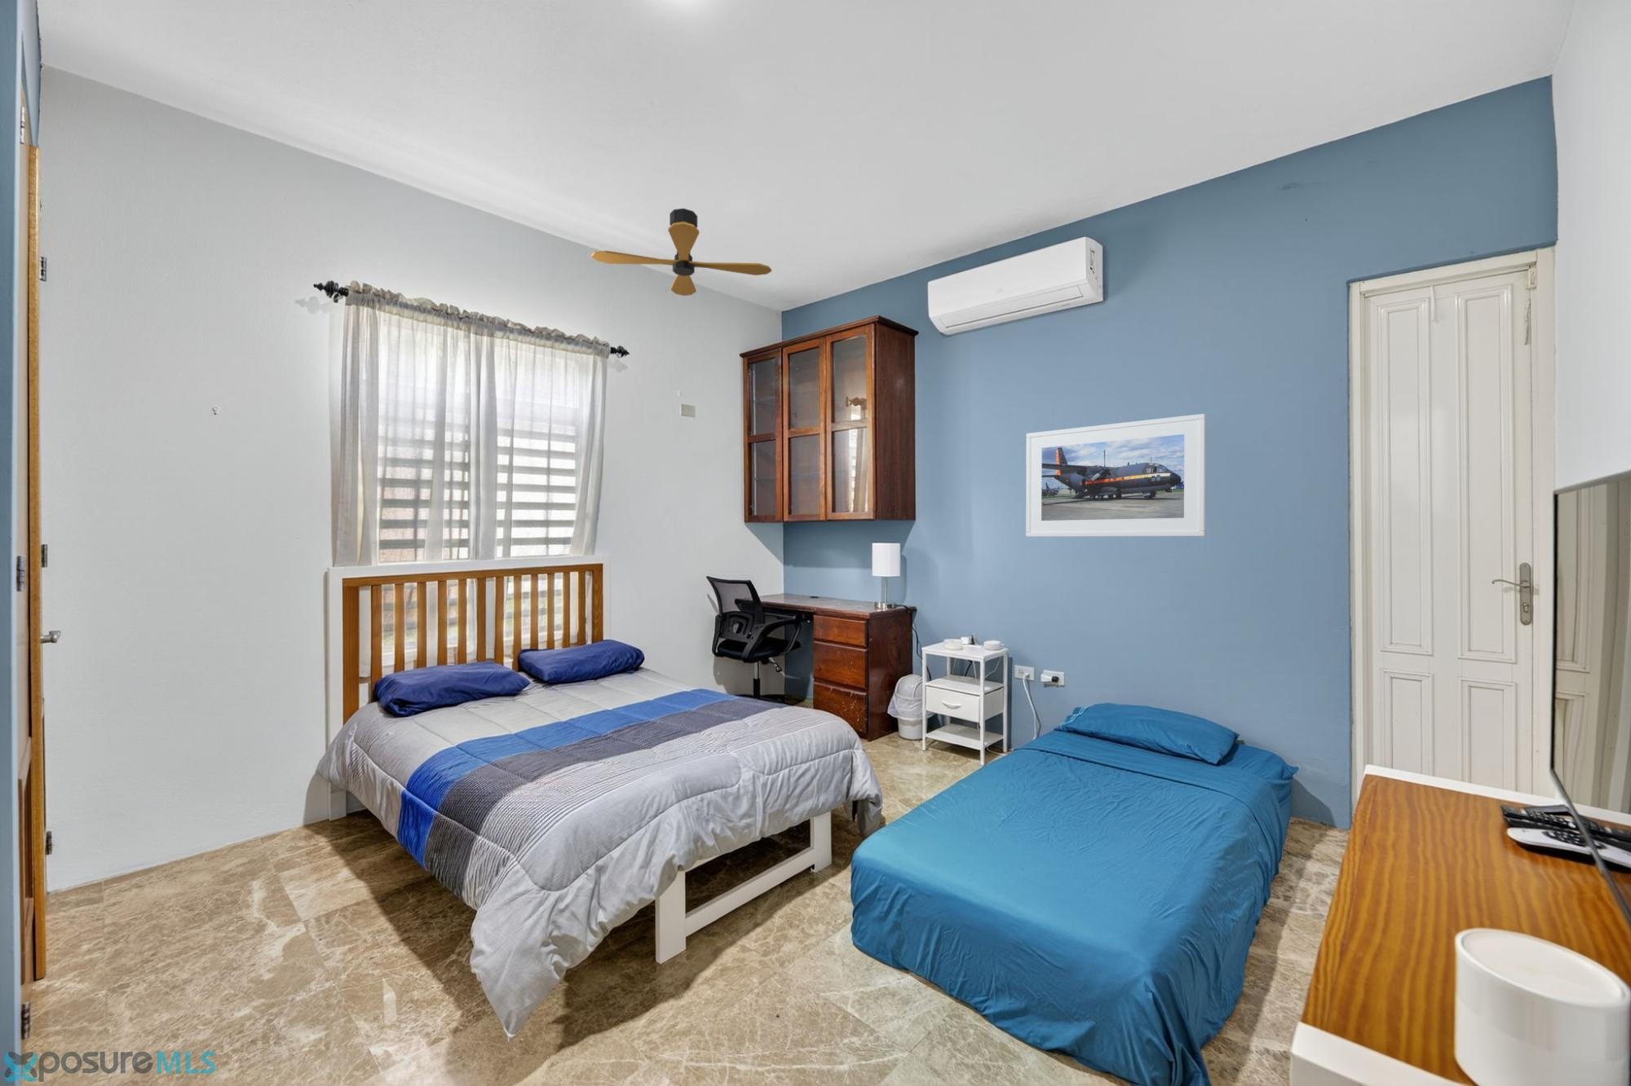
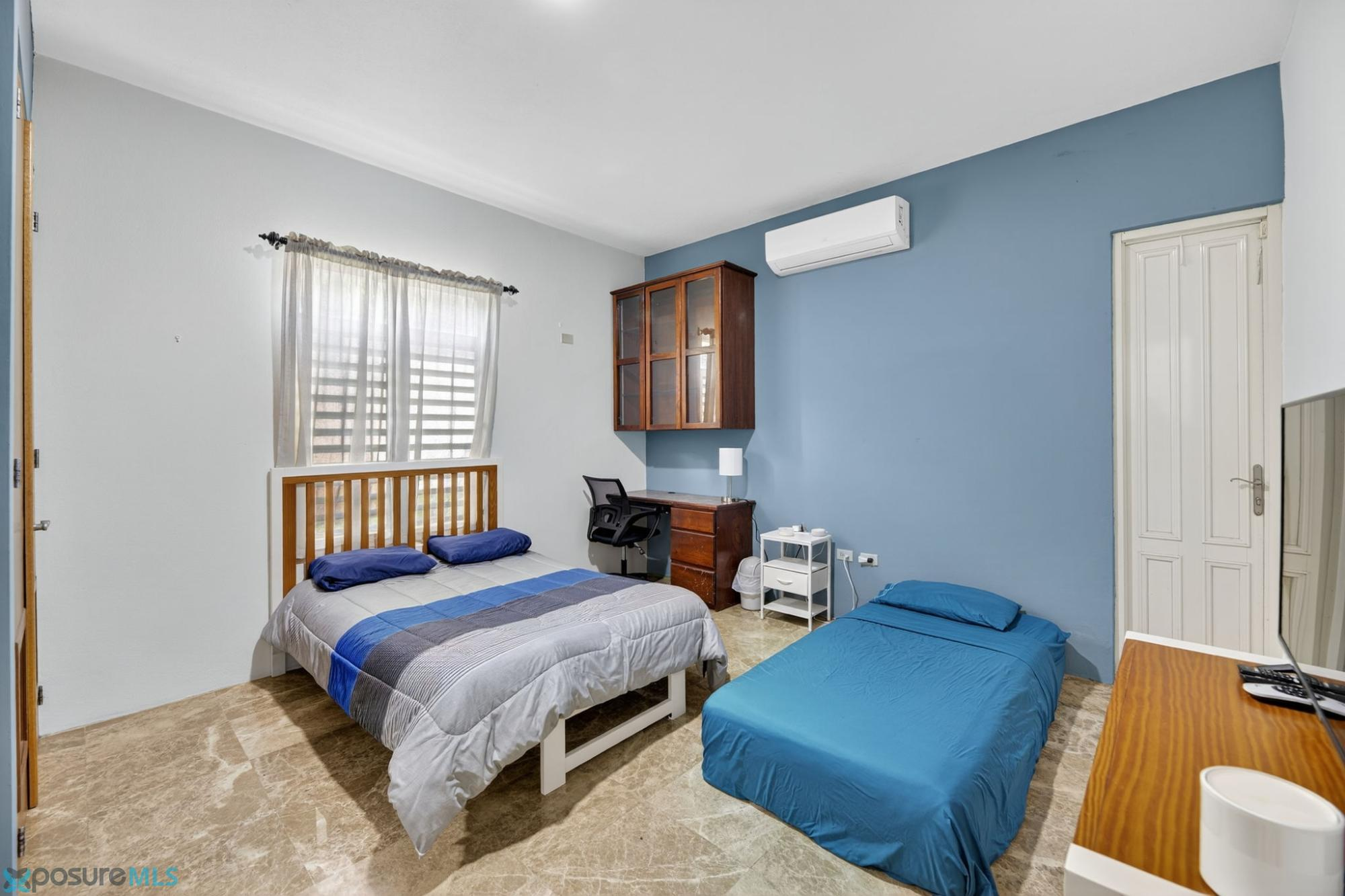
- ceiling fan [591,207,772,297]
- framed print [1025,413,1207,538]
